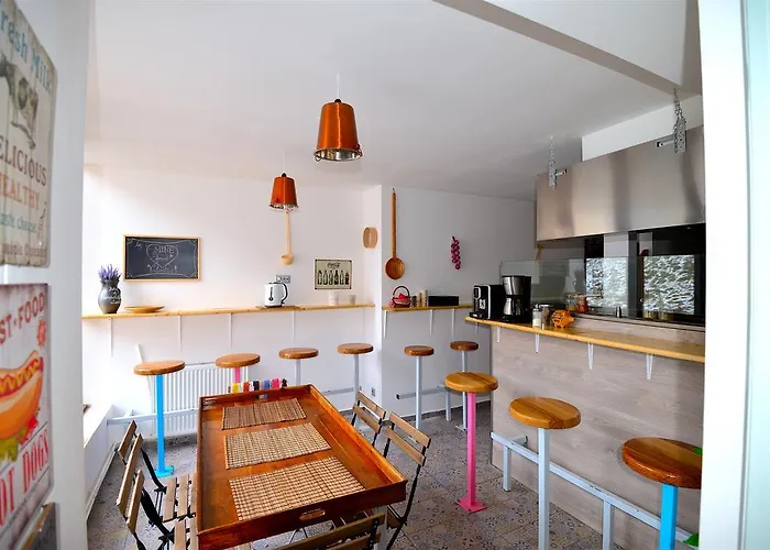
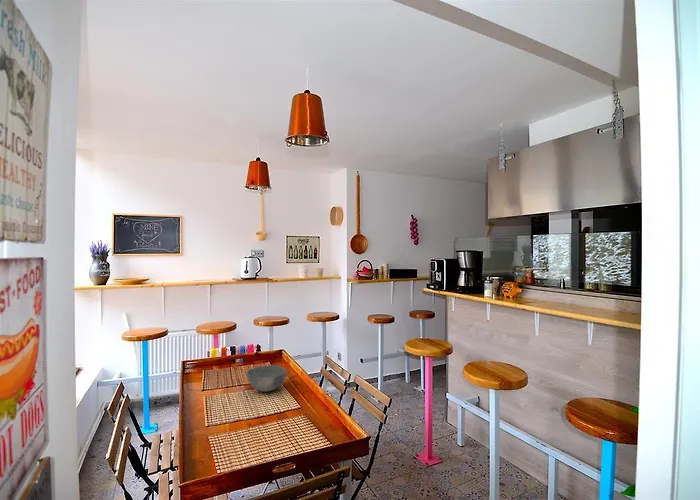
+ bowl [246,364,287,393]
